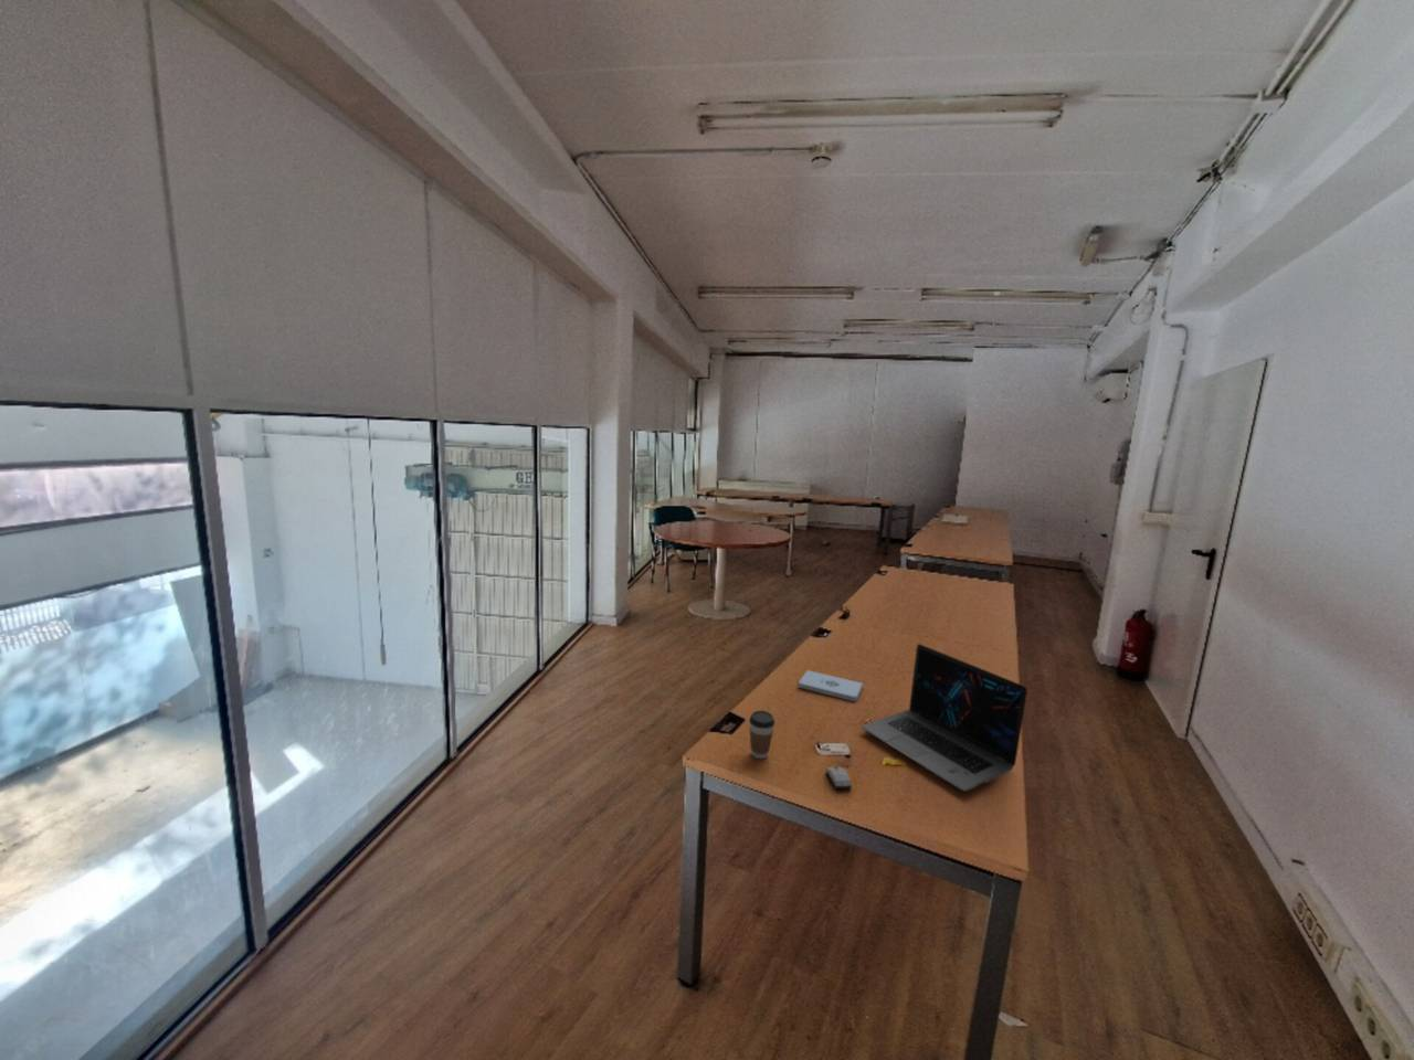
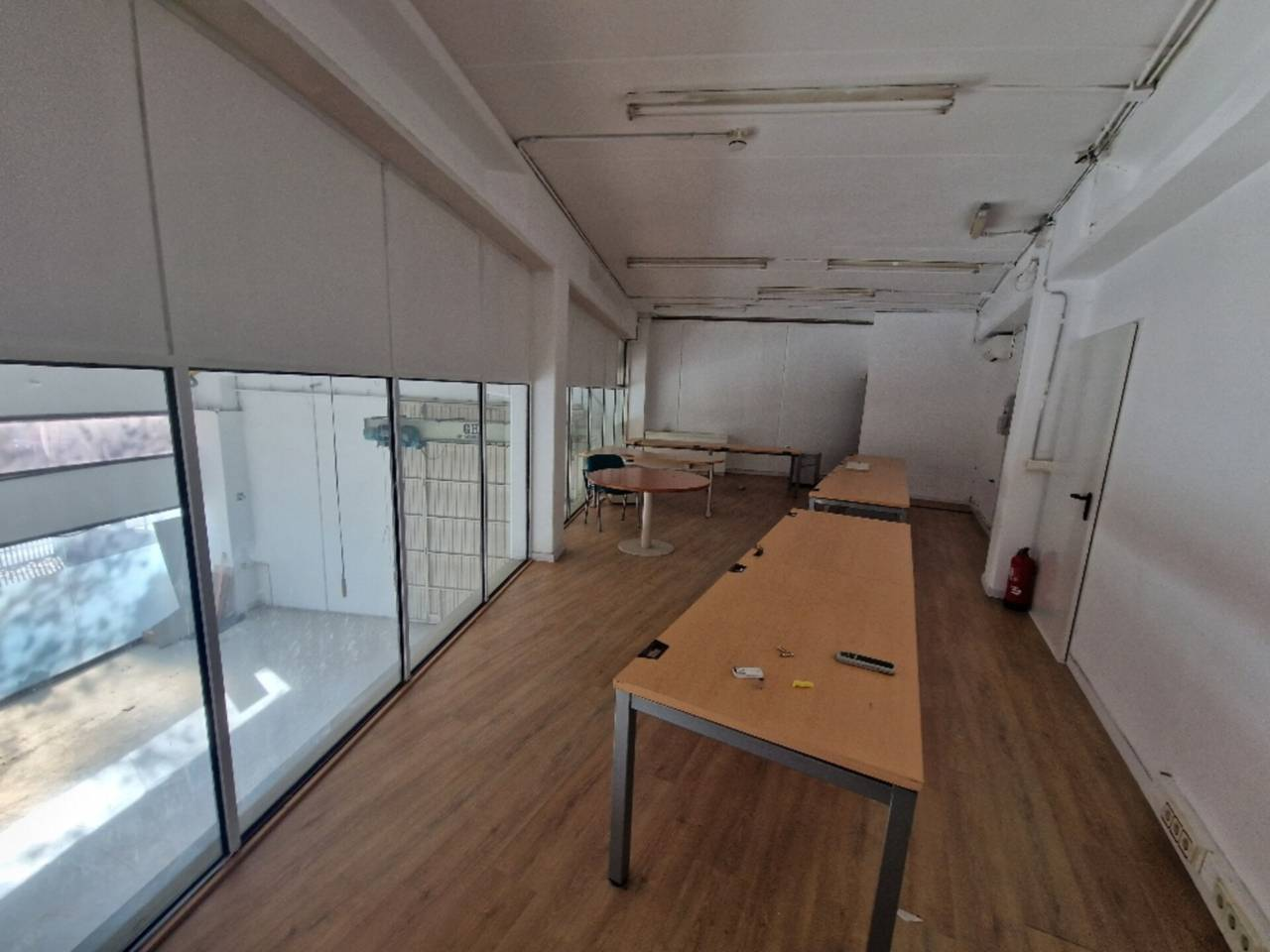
- coffee cup [748,710,777,759]
- laptop [861,642,1029,793]
- computer mouse [825,765,853,791]
- notepad [797,669,864,703]
